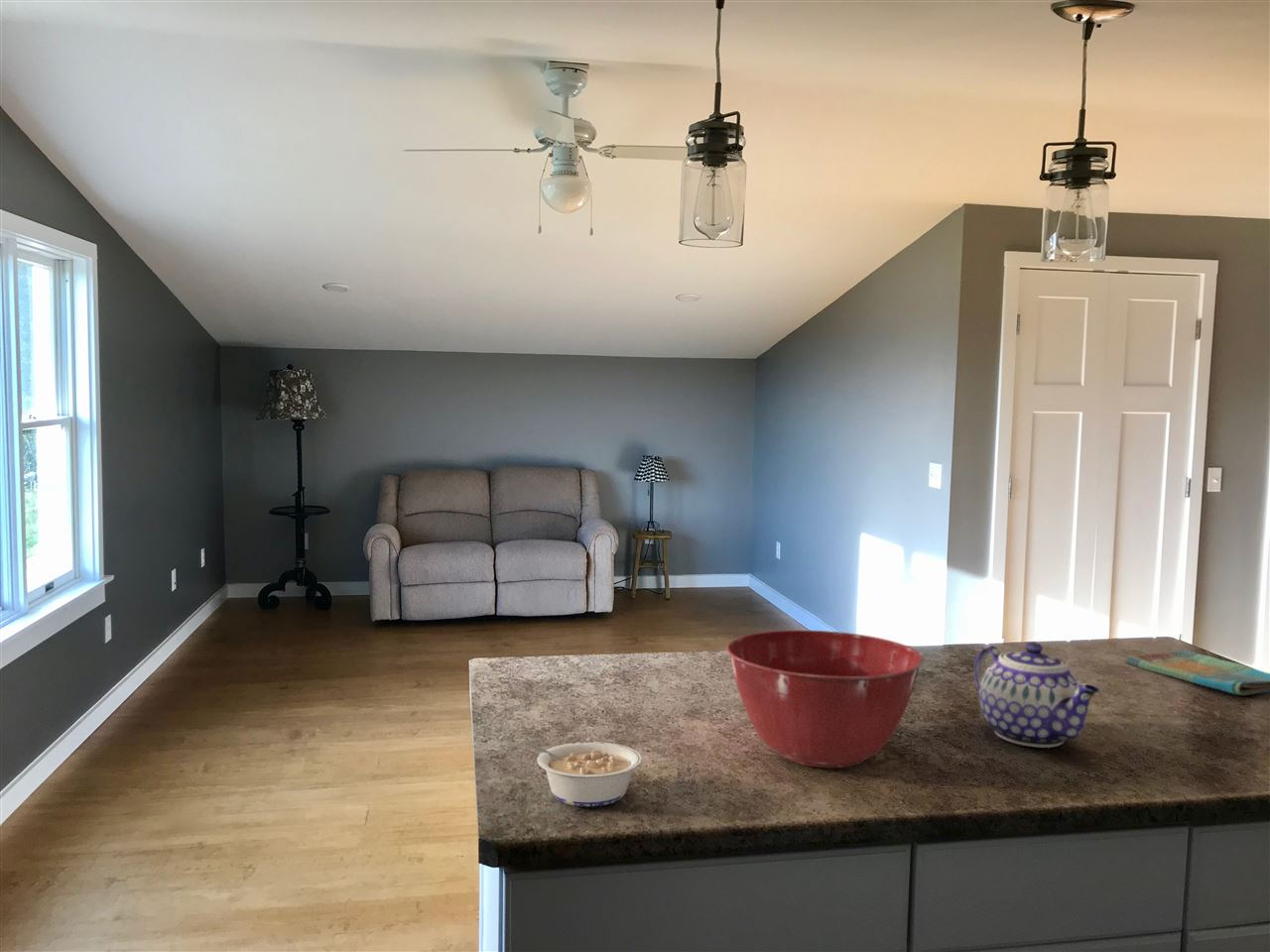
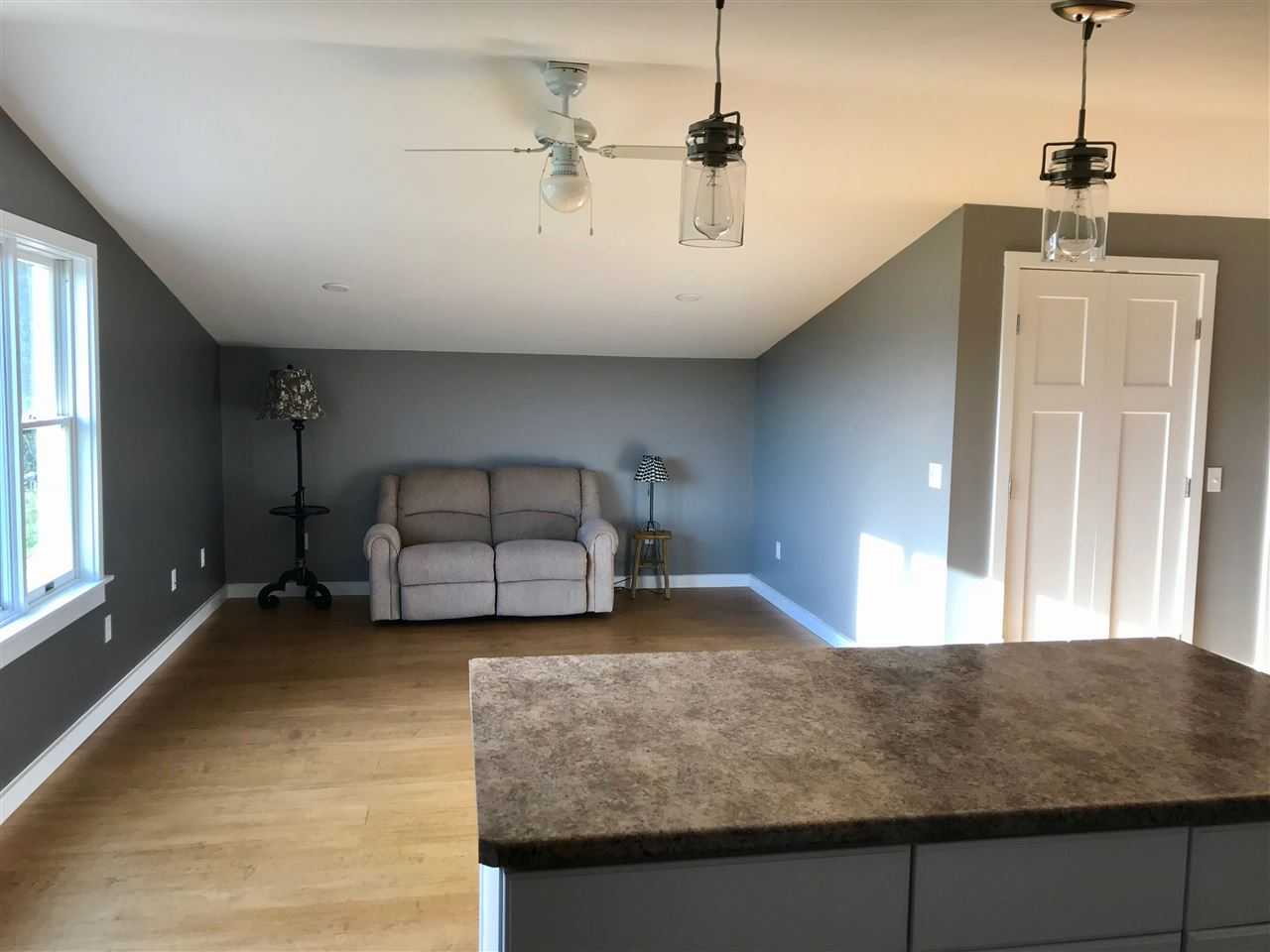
- teapot [973,642,1100,749]
- dish towel [1124,649,1270,696]
- mixing bowl [726,629,924,769]
- legume [523,739,643,807]
